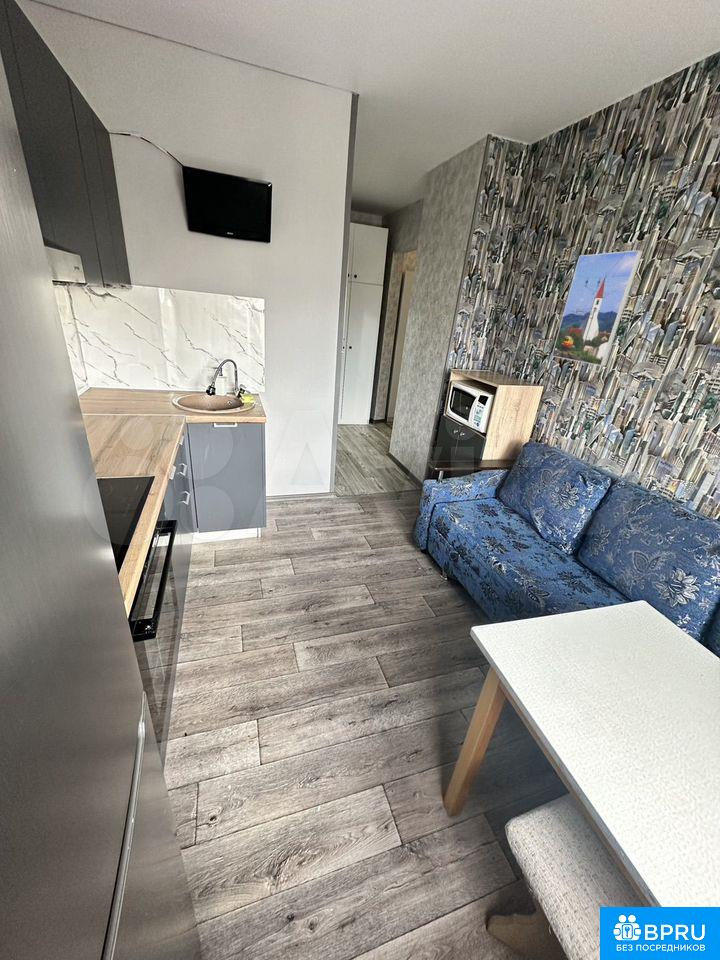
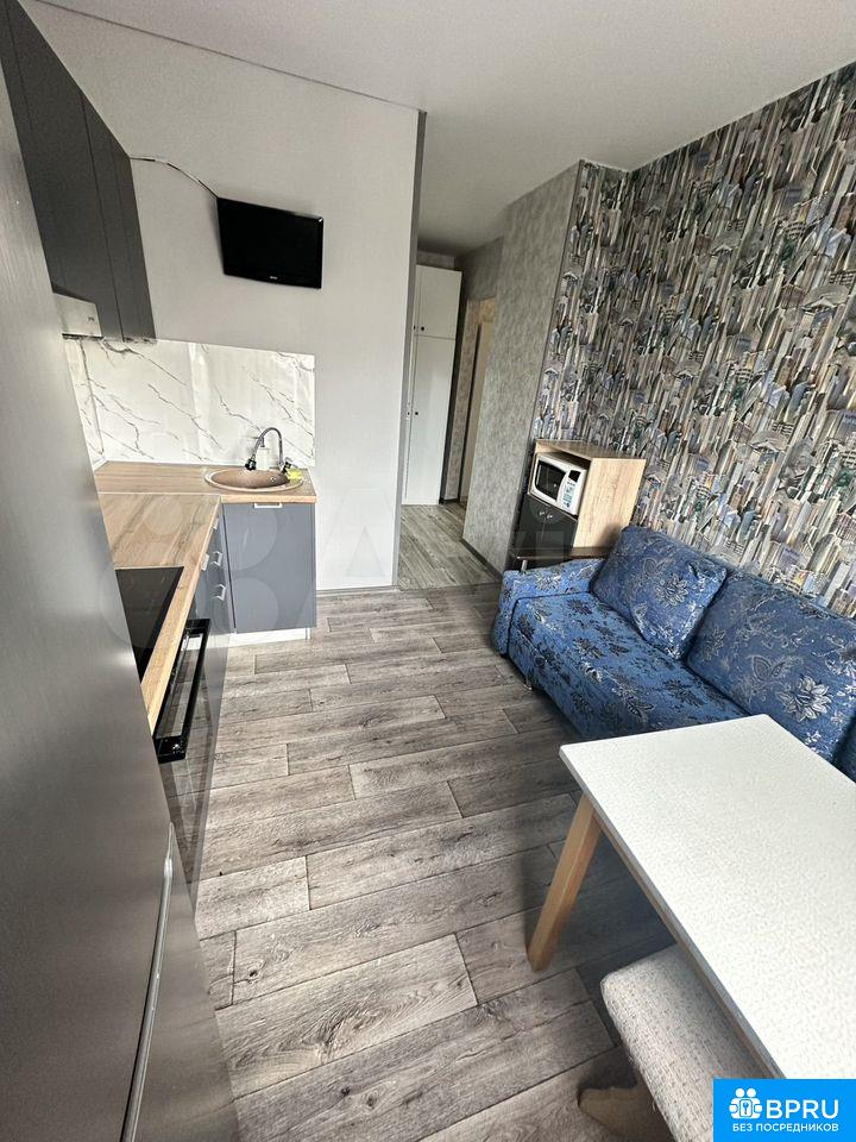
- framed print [551,249,644,367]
